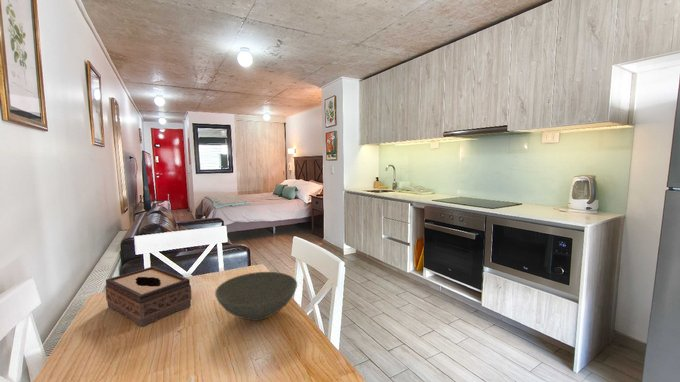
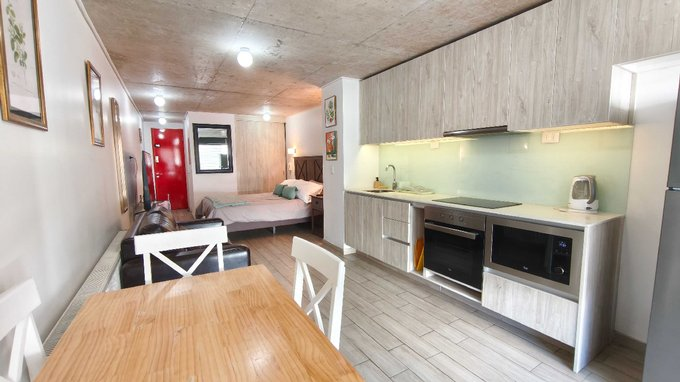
- tissue box [104,265,192,328]
- bowl [214,271,298,322]
